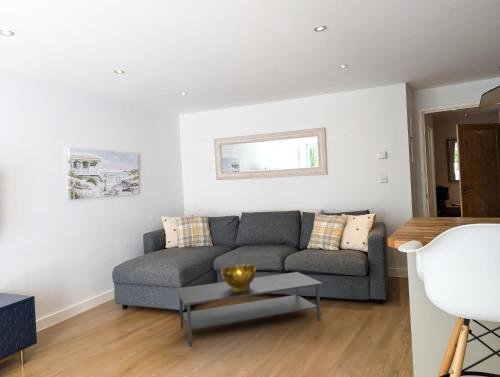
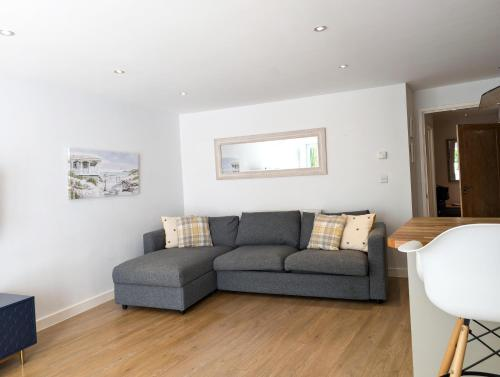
- coffee table [175,271,324,347]
- decorative bowl [220,263,257,290]
